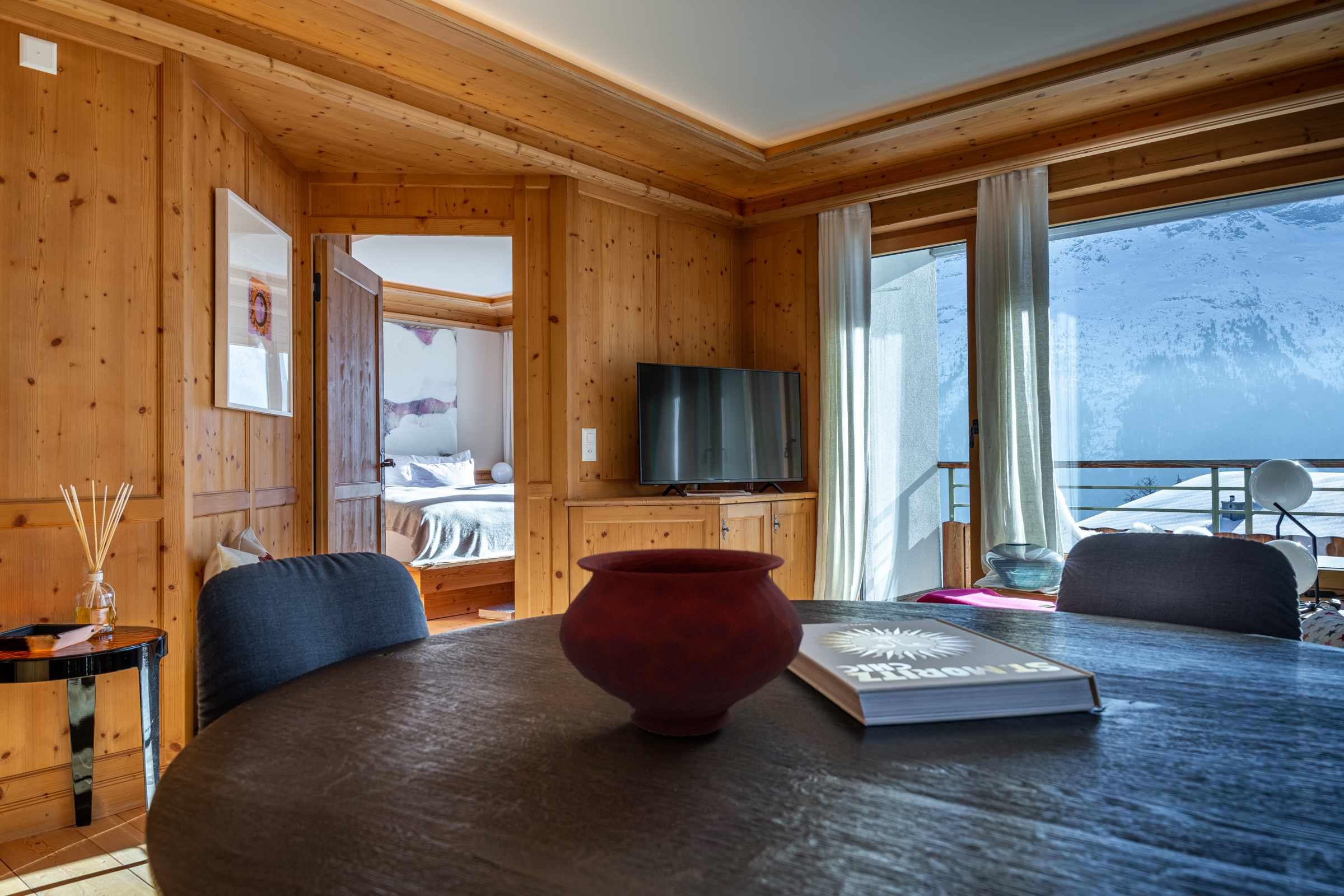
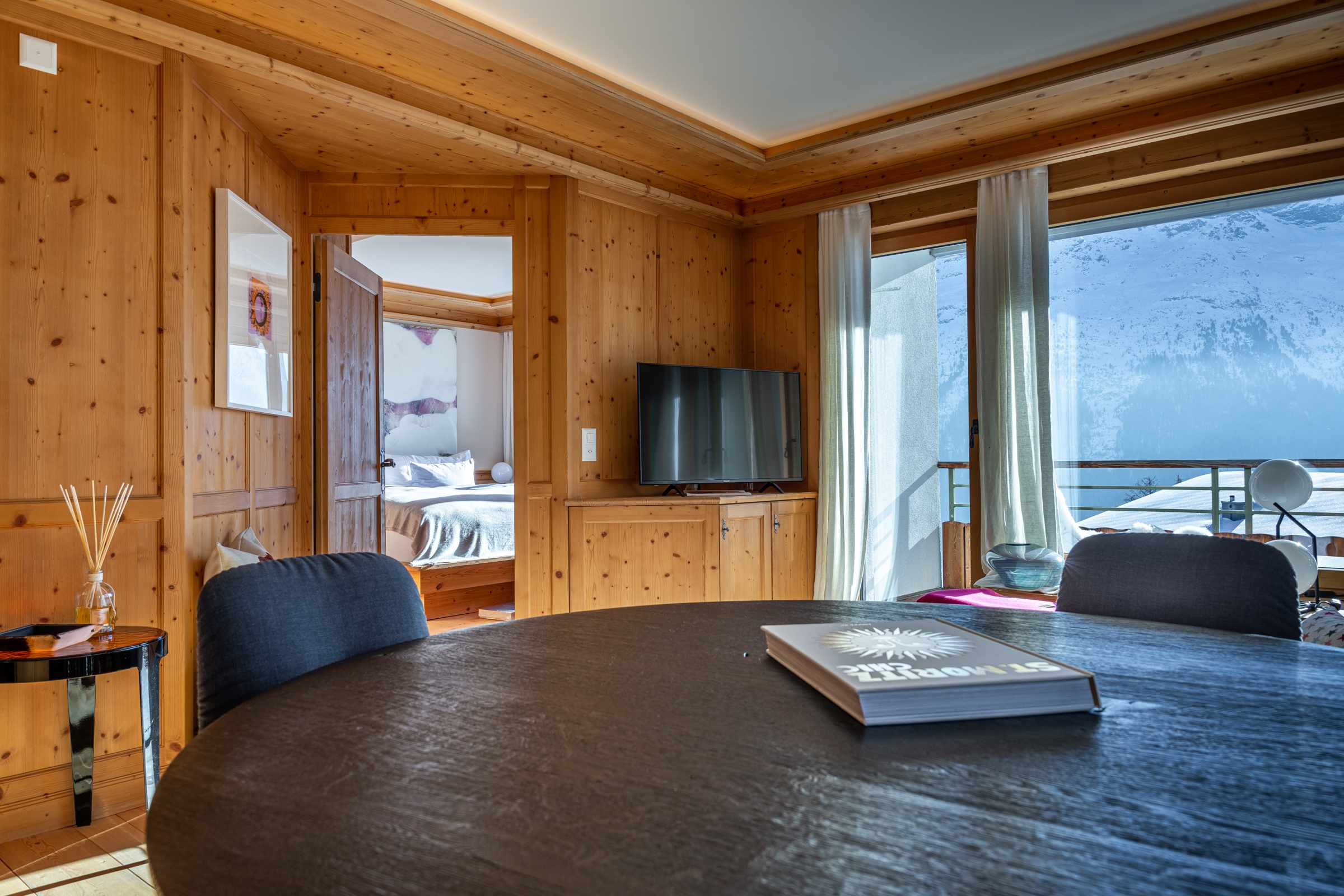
- bowl [558,548,804,738]
